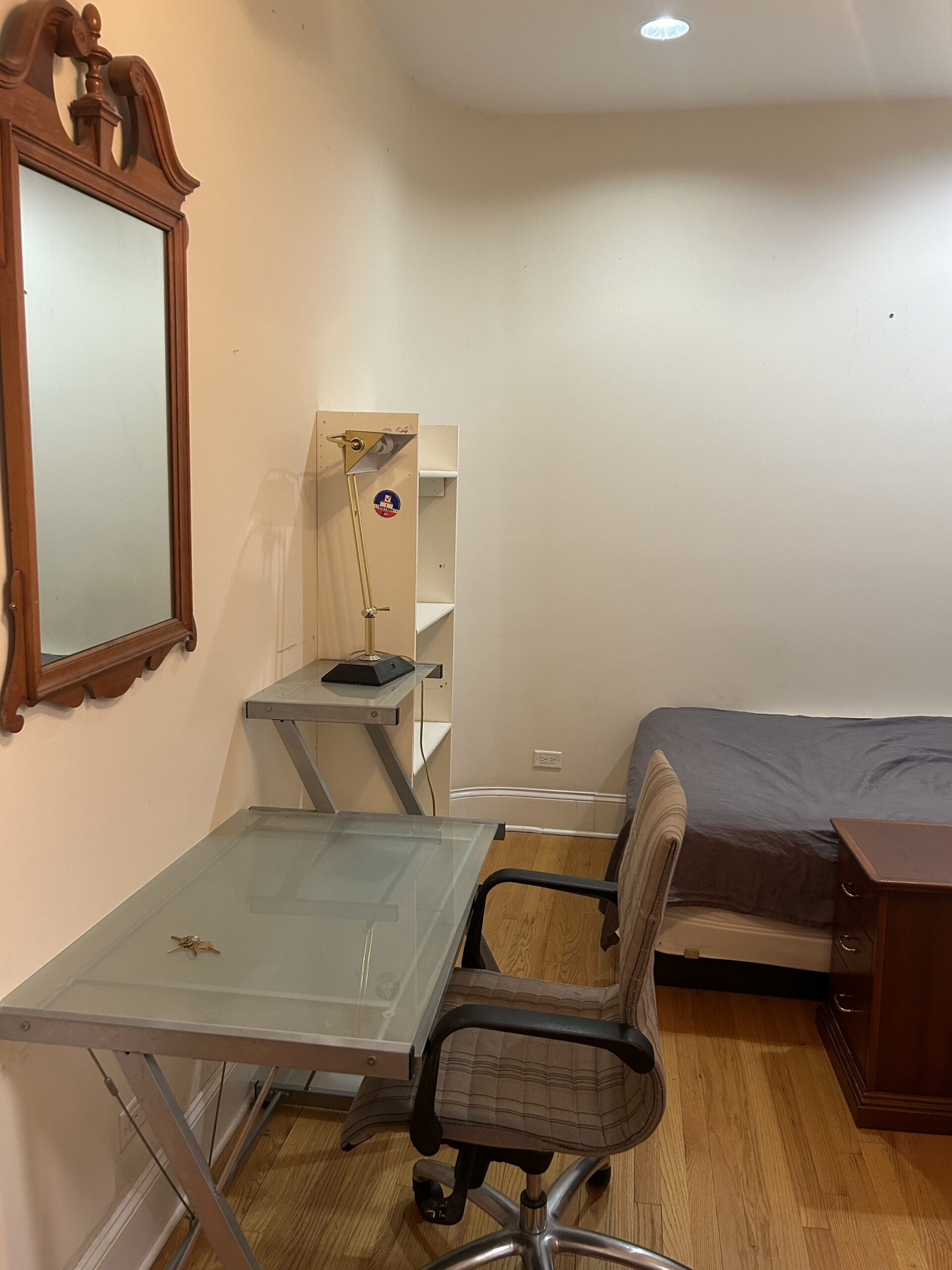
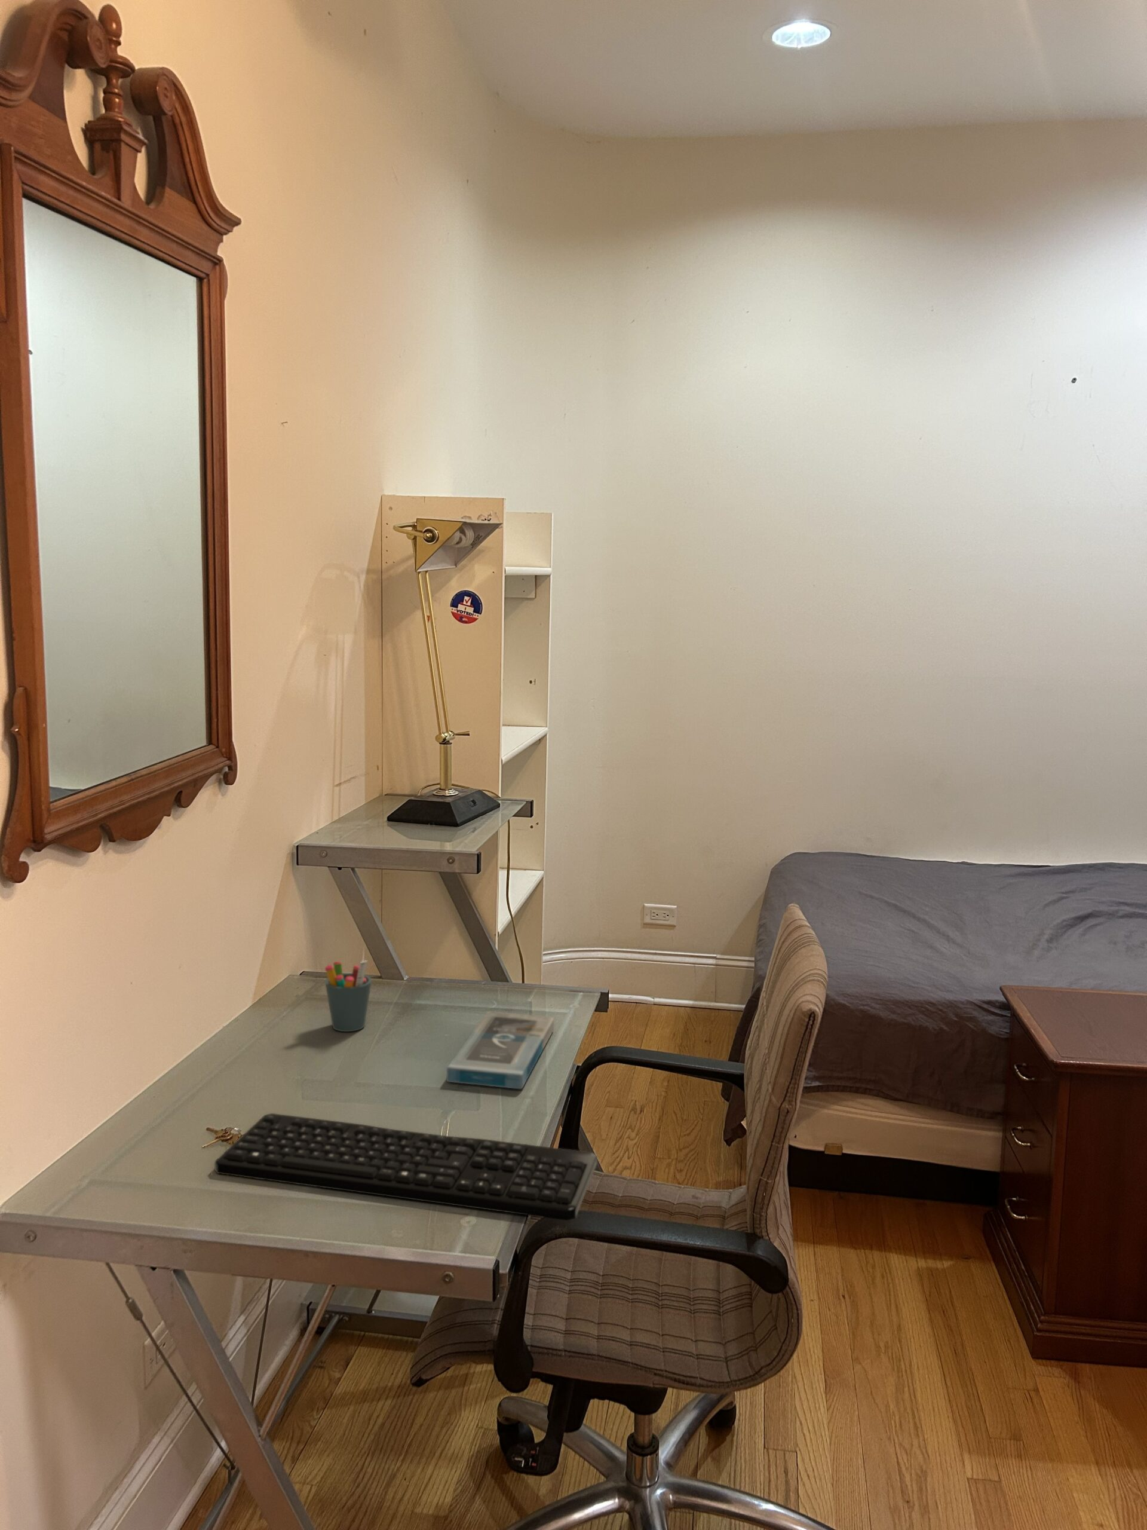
+ keyboard [214,1113,598,1222]
+ pen holder [324,960,372,1032]
+ speaker [446,1011,555,1089]
